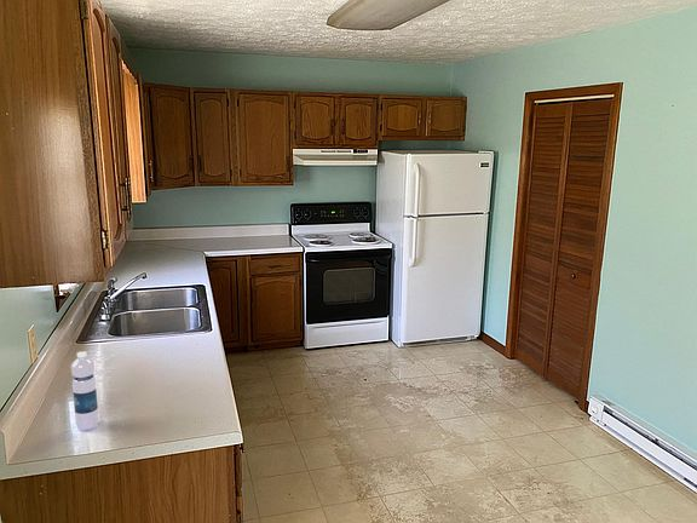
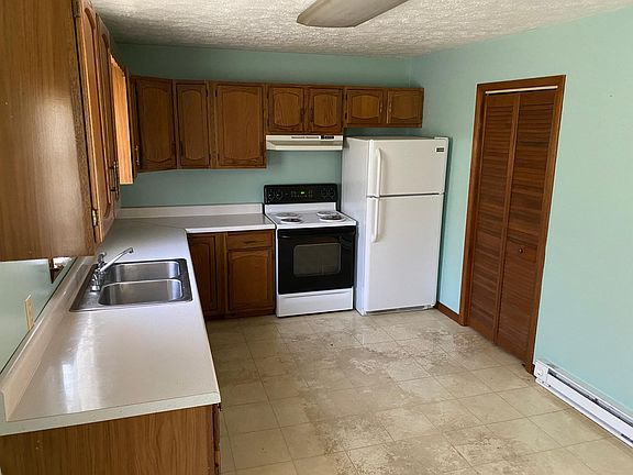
- water bottle [70,350,100,431]
